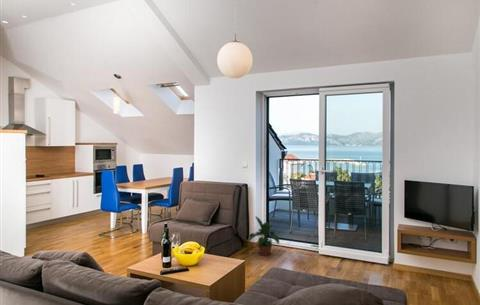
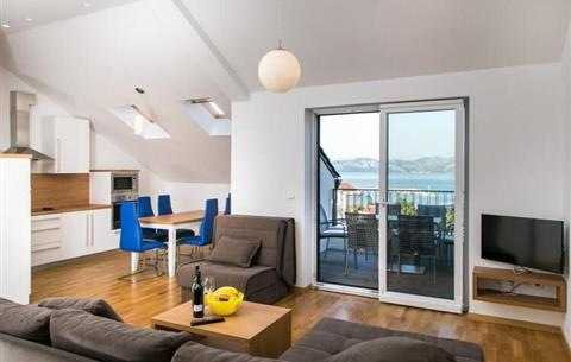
- potted plant [247,215,280,257]
